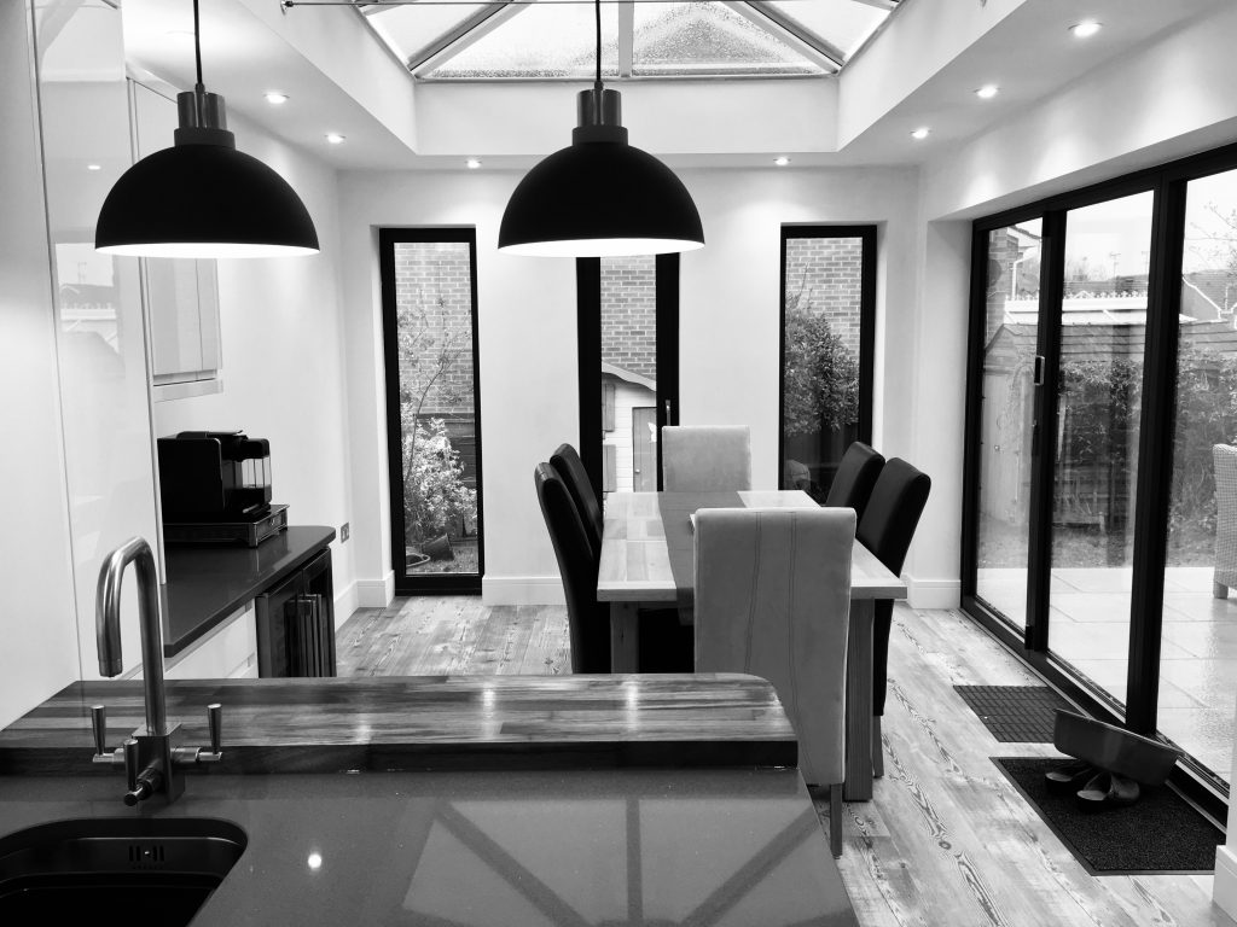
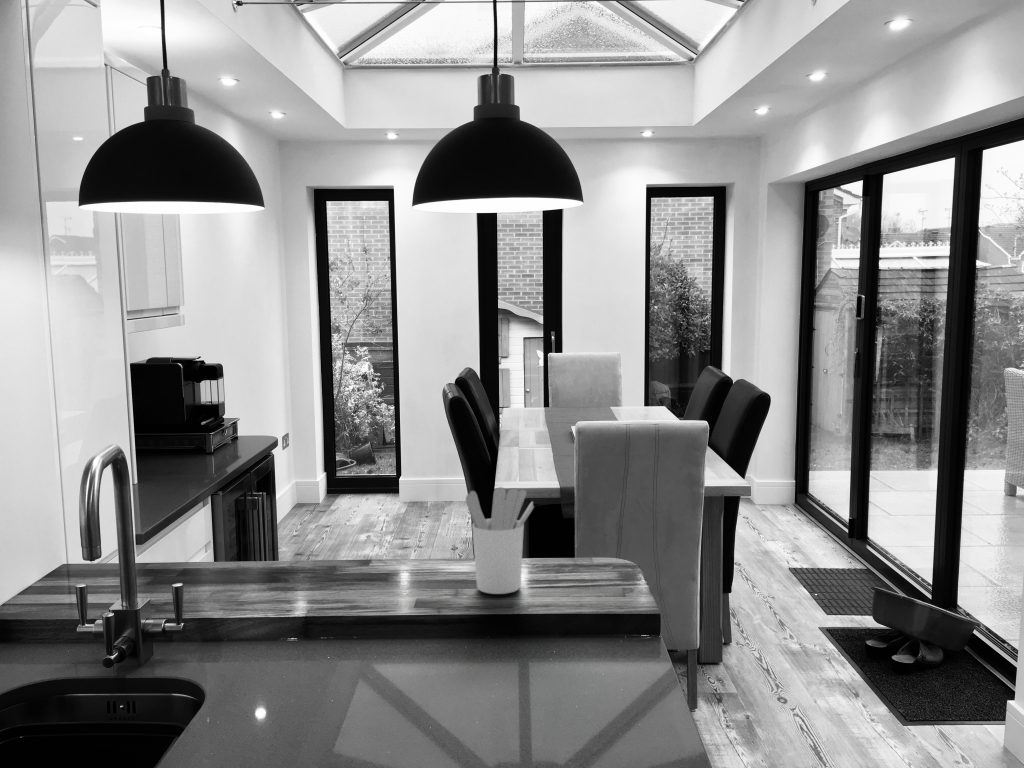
+ utensil holder [465,486,535,595]
